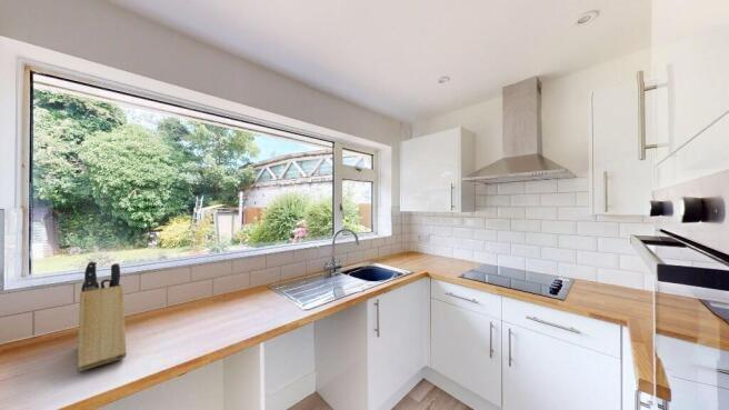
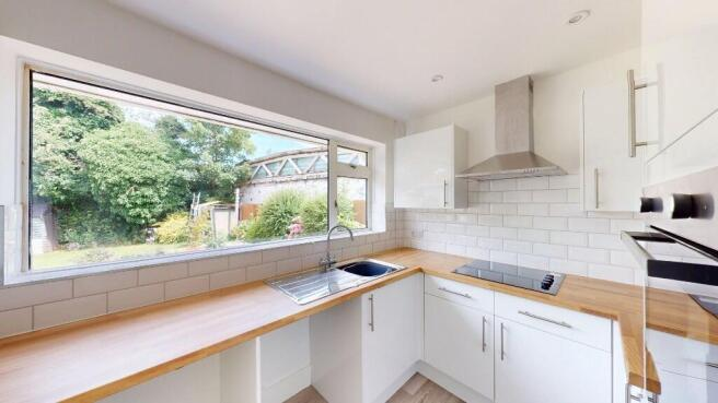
- knife block [77,260,128,373]
